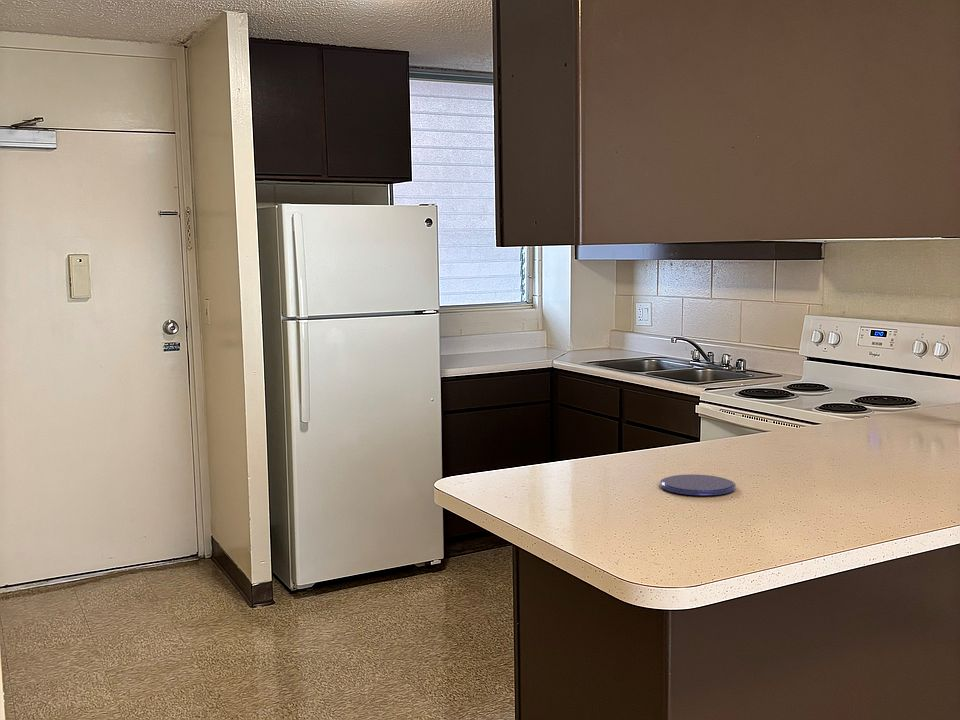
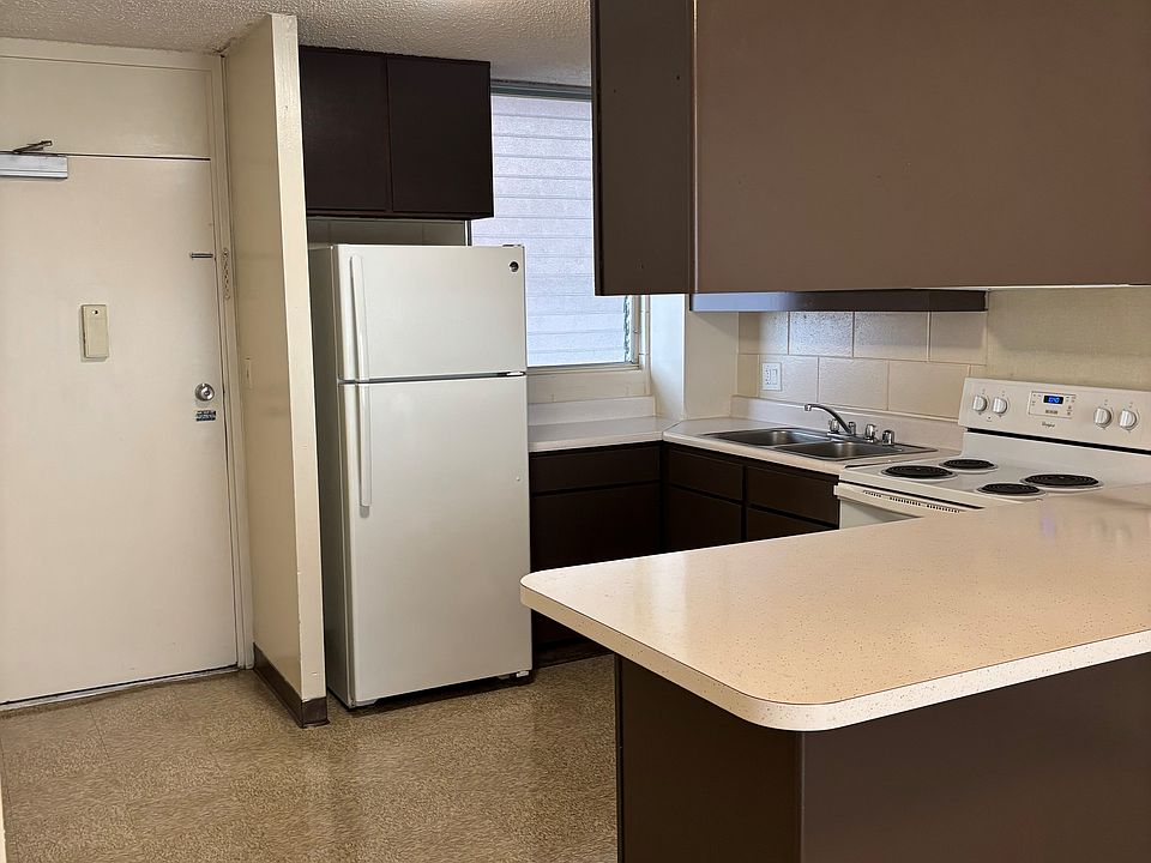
- saucer [659,473,737,496]
